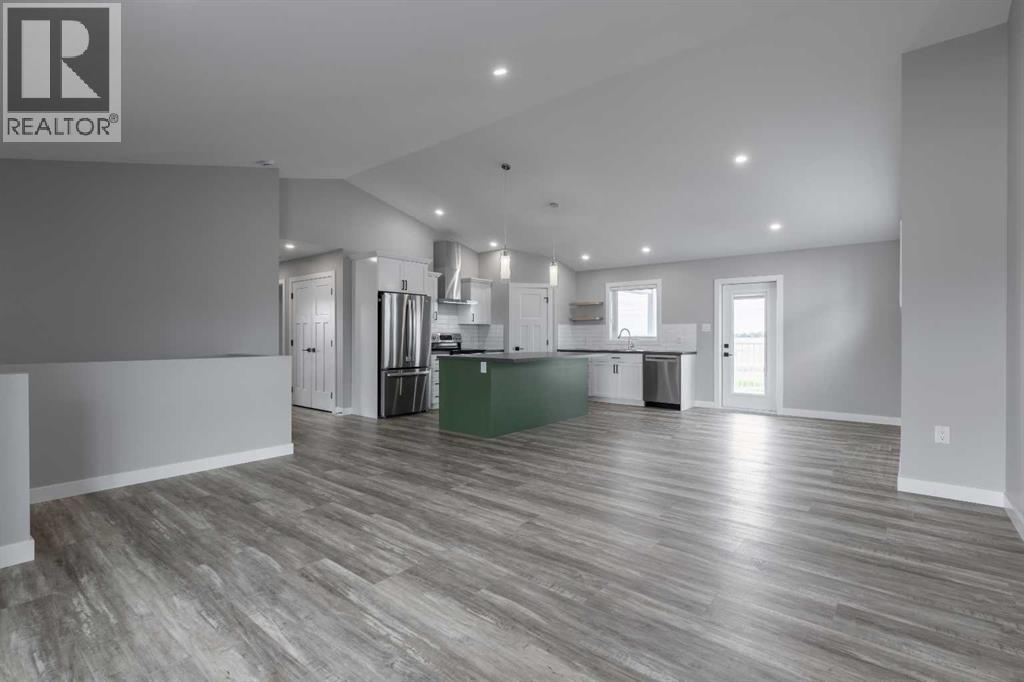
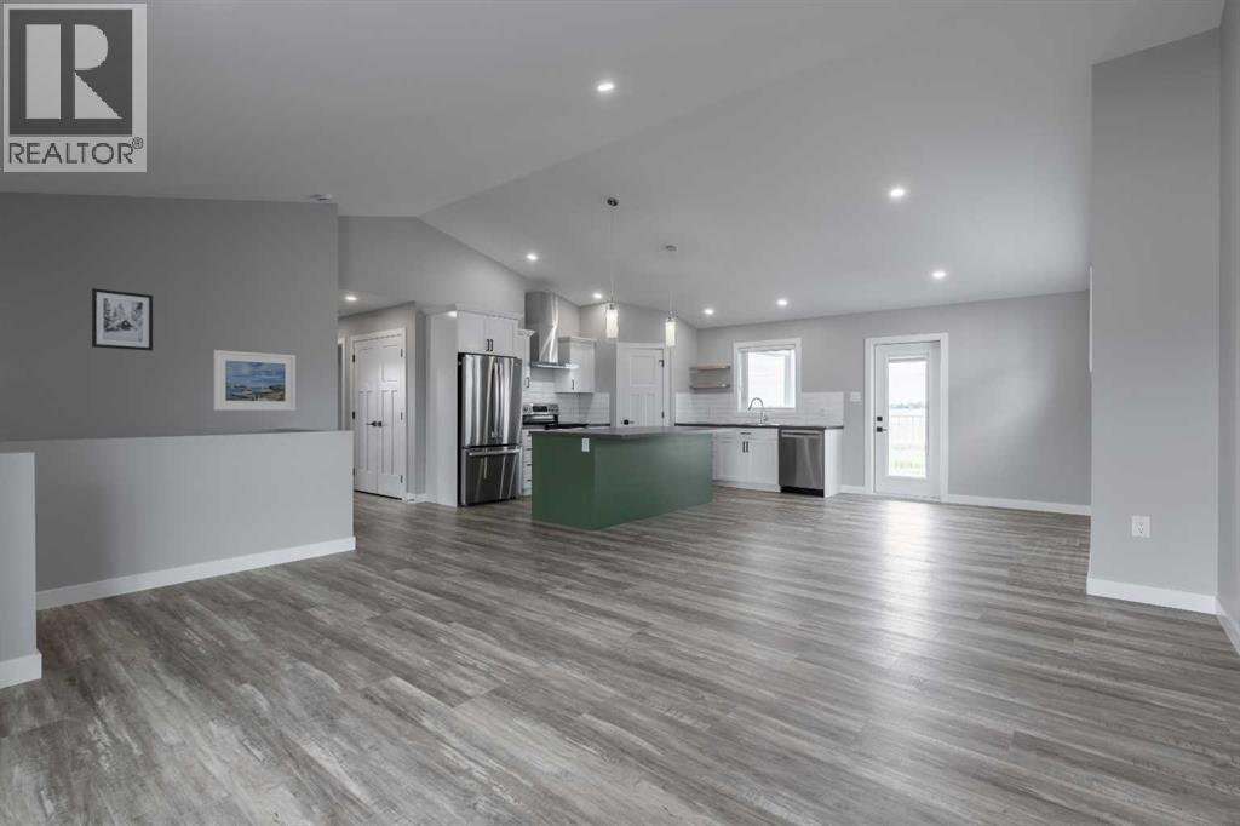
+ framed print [213,349,297,412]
+ wall art [91,287,154,352]
